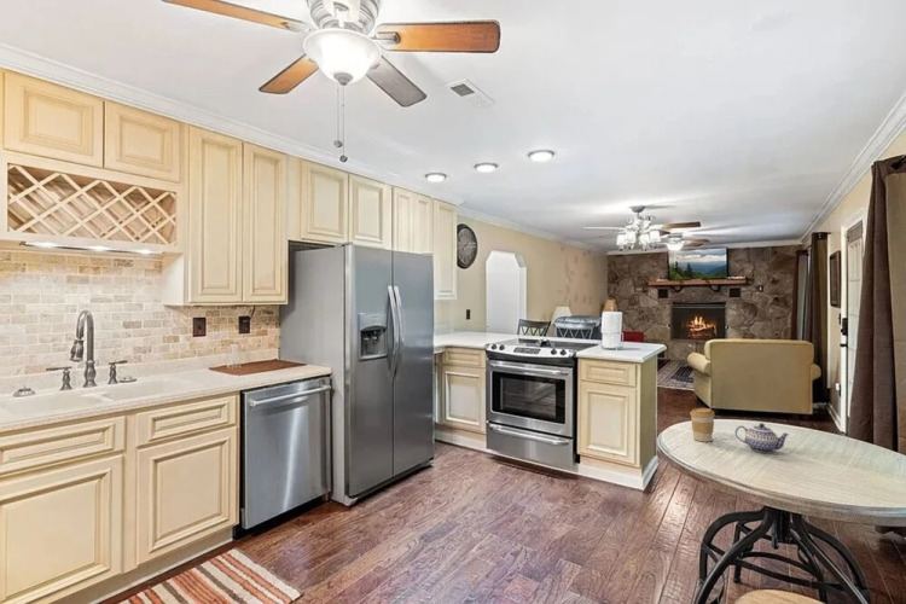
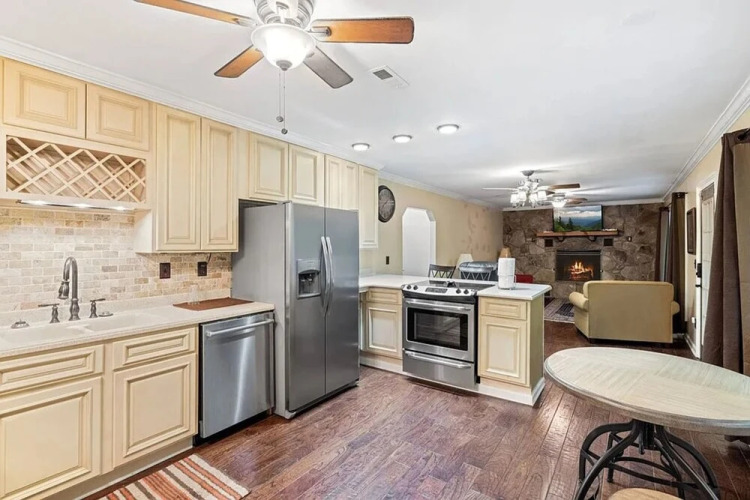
- coffee cup [689,407,716,443]
- teapot [733,422,790,454]
